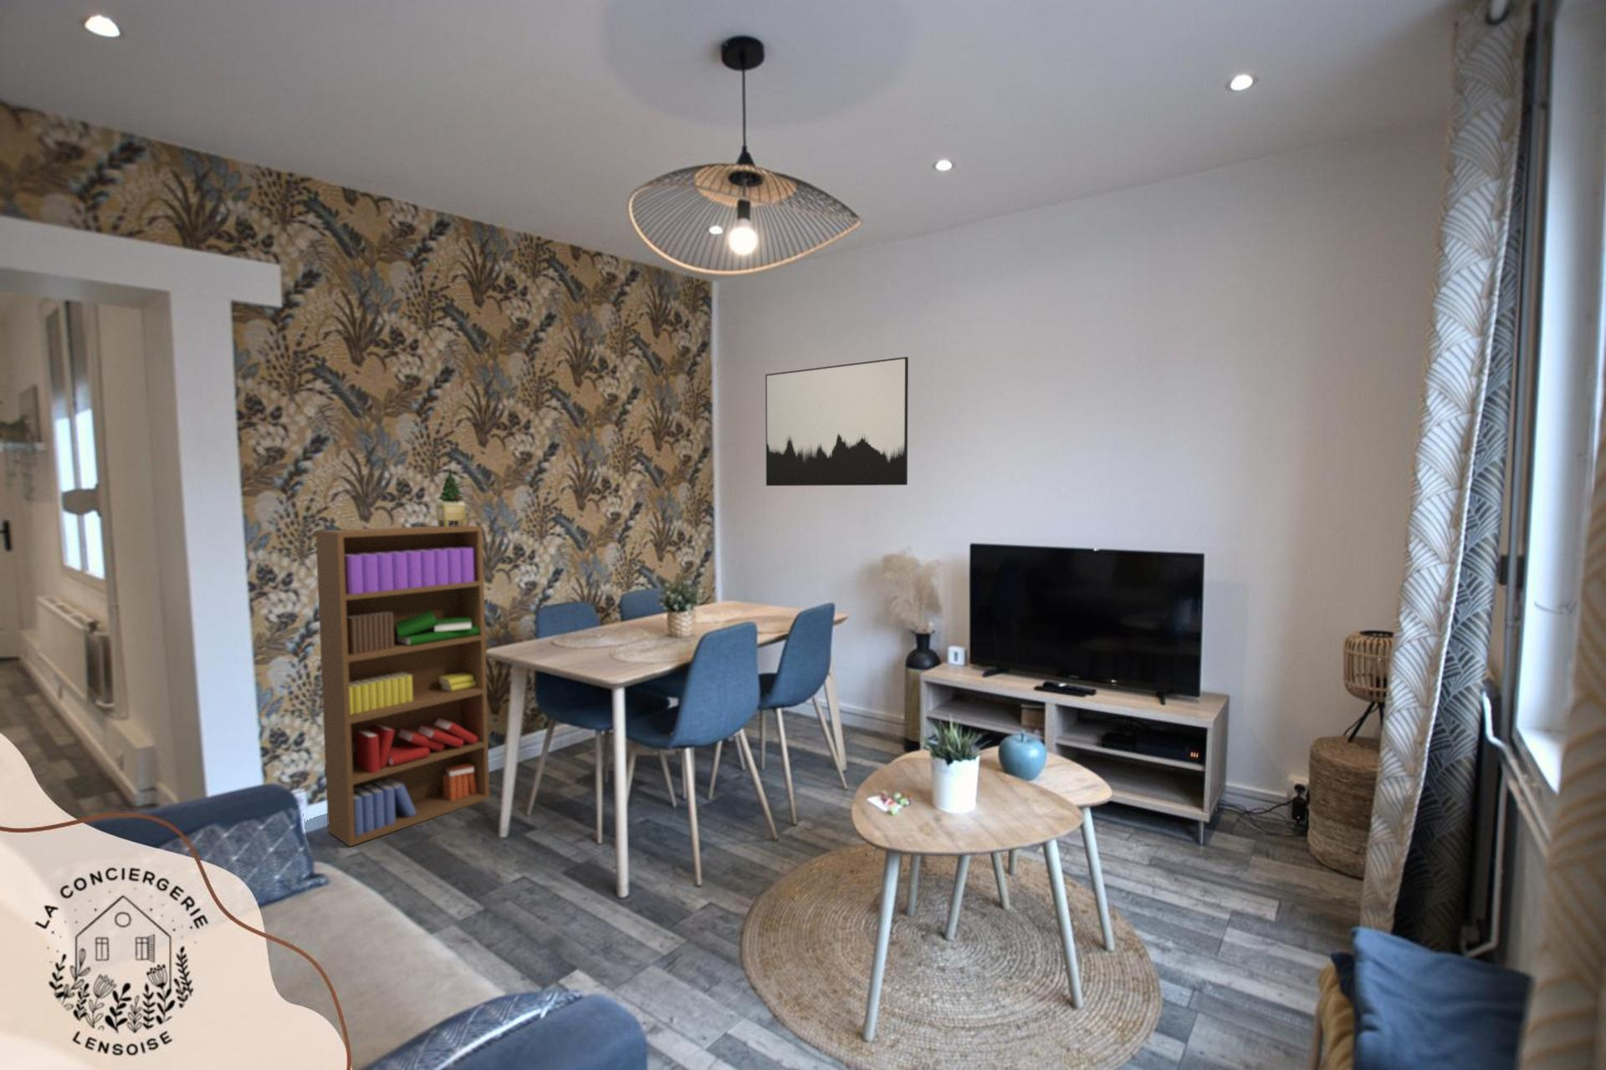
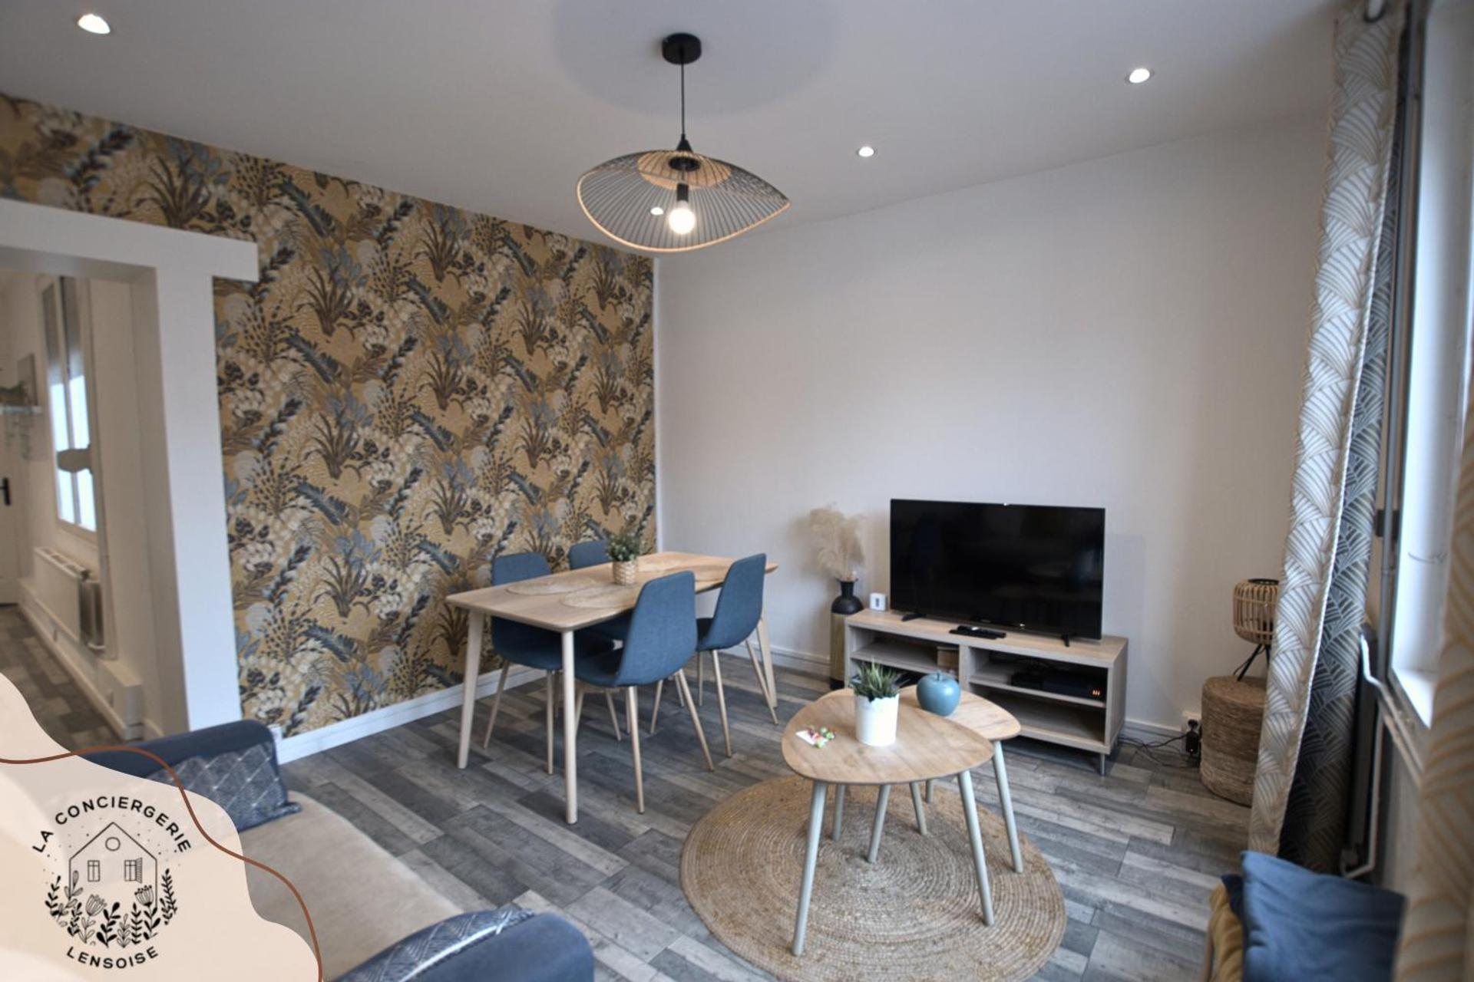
- wall art [765,356,909,486]
- decorative figurine [435,468,467,527]
- bookshelf [314,524,490,848]
